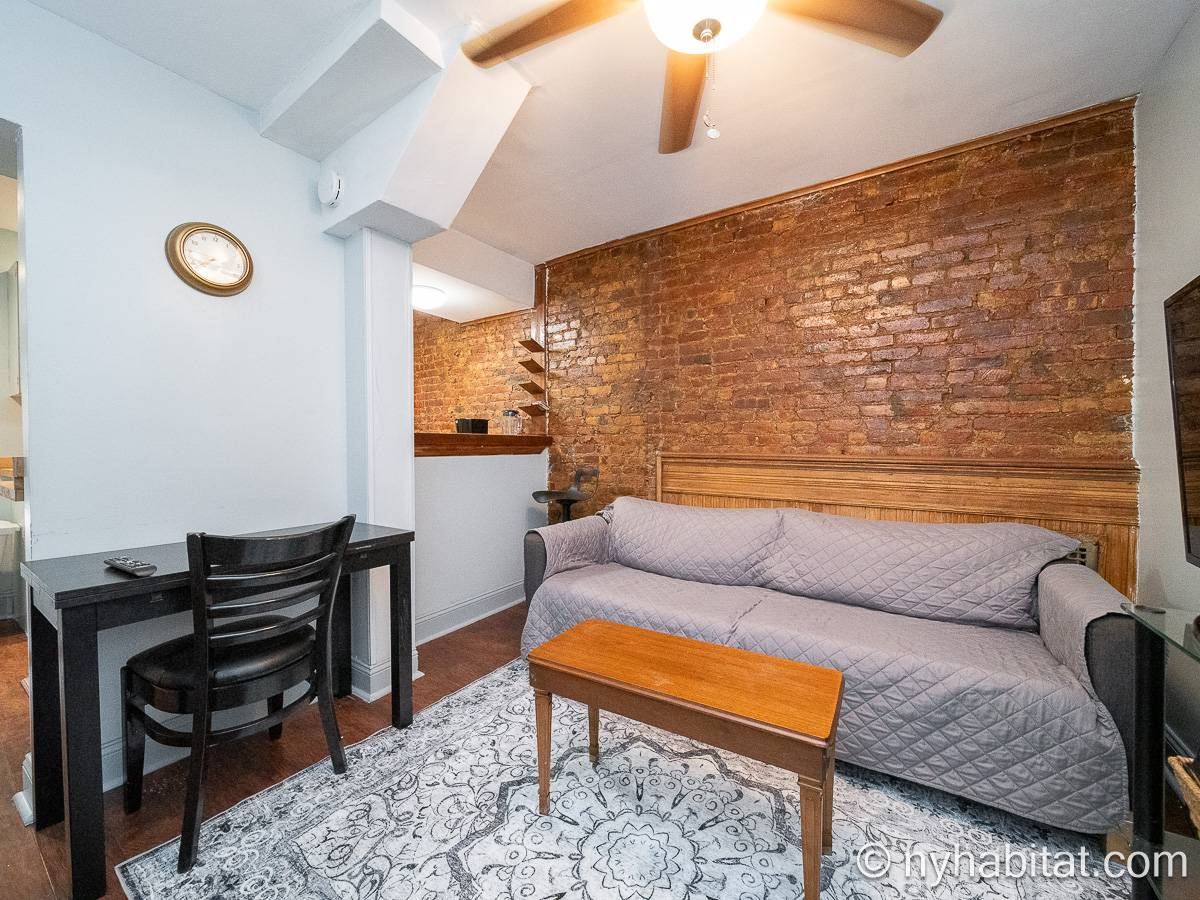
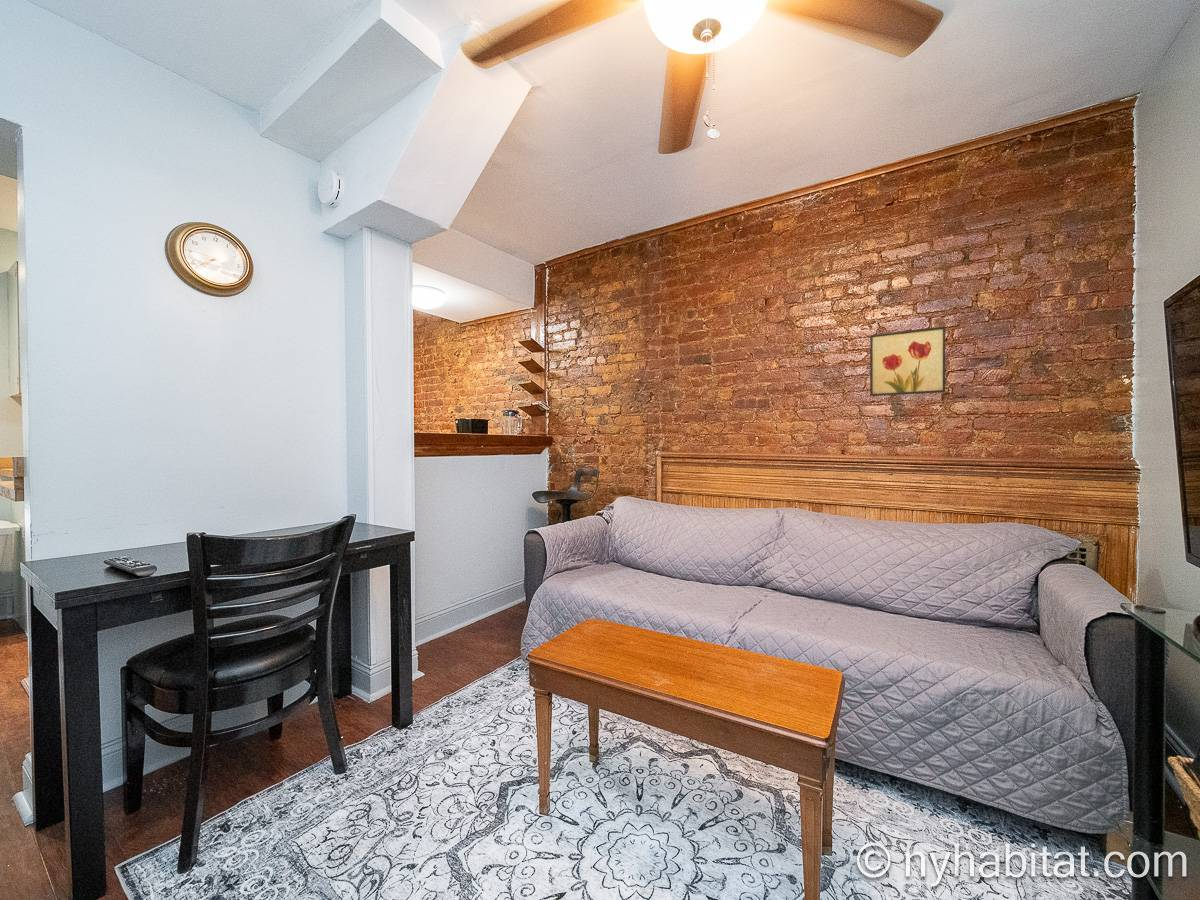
+ wall art [869,325,946,397]
